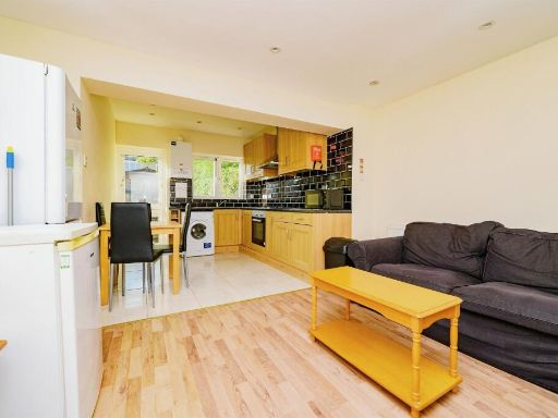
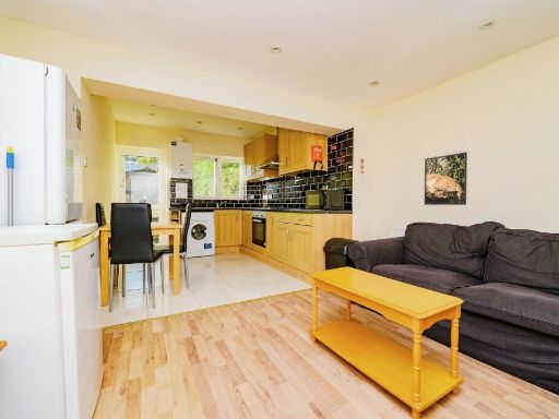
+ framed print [424,151,468,206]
